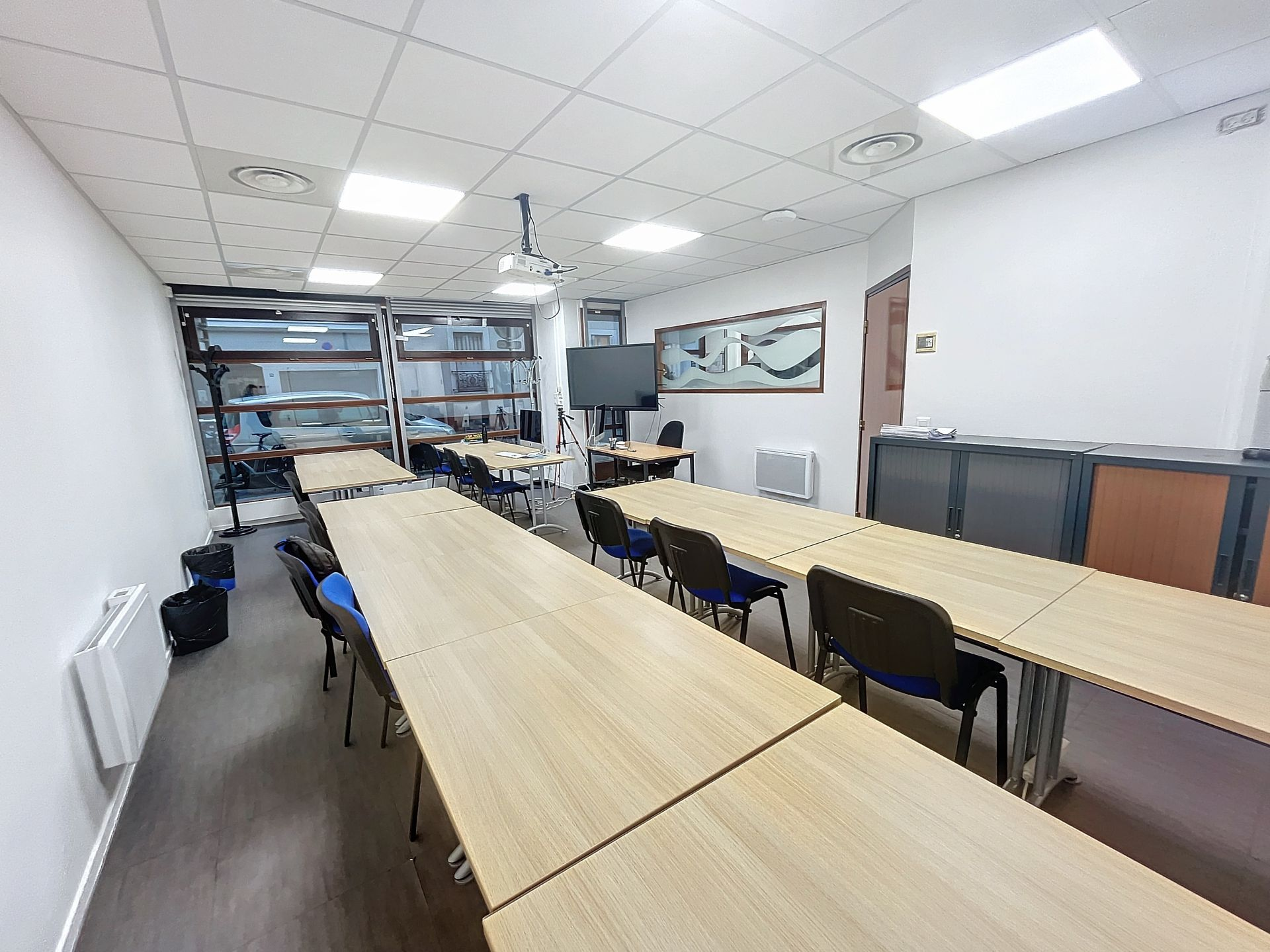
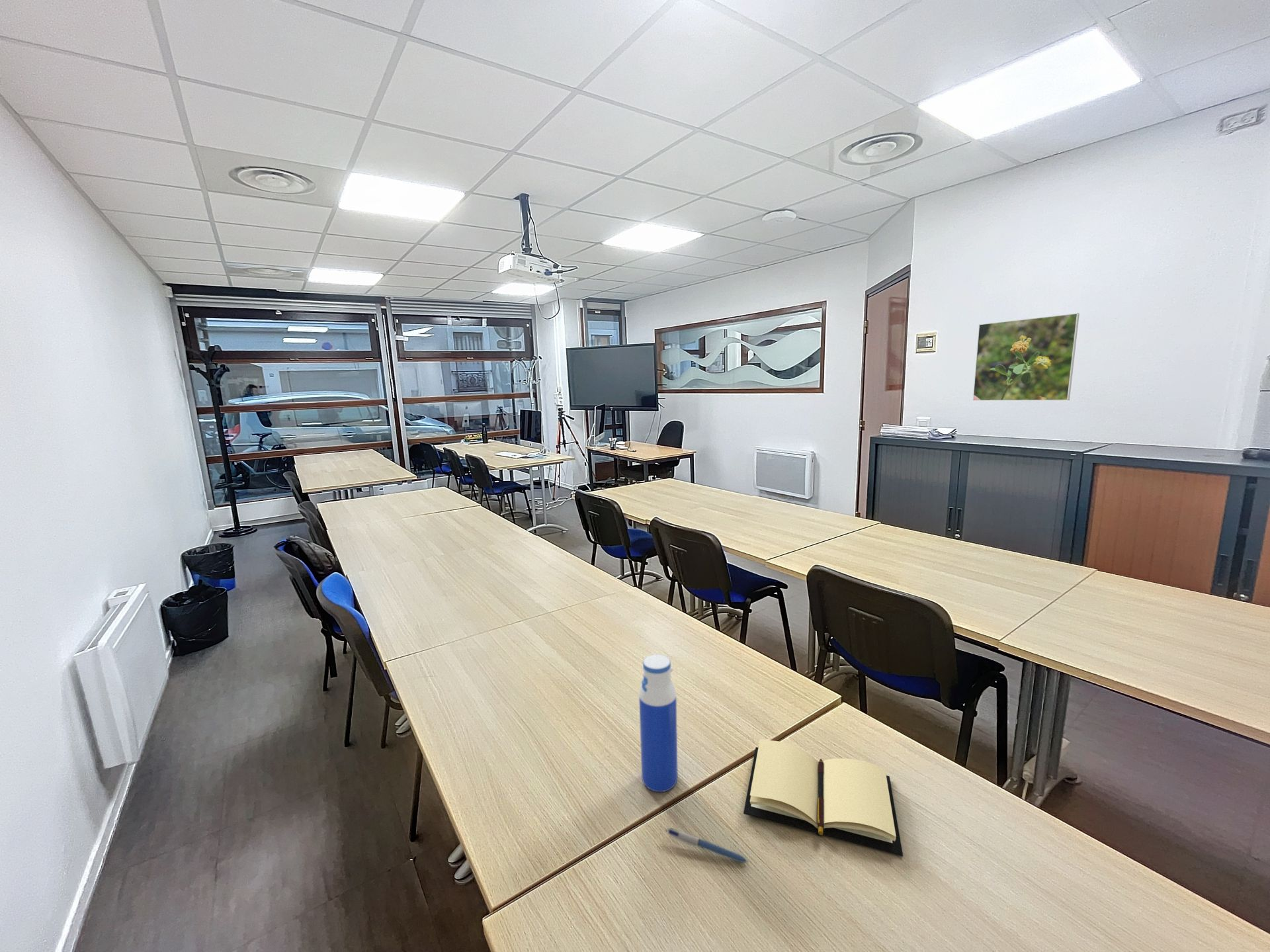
+ pen [665,827,749,863]
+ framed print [972,312,1080,402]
+ water bottle [638,654,679,793]
+ book [743,738,904,857]
